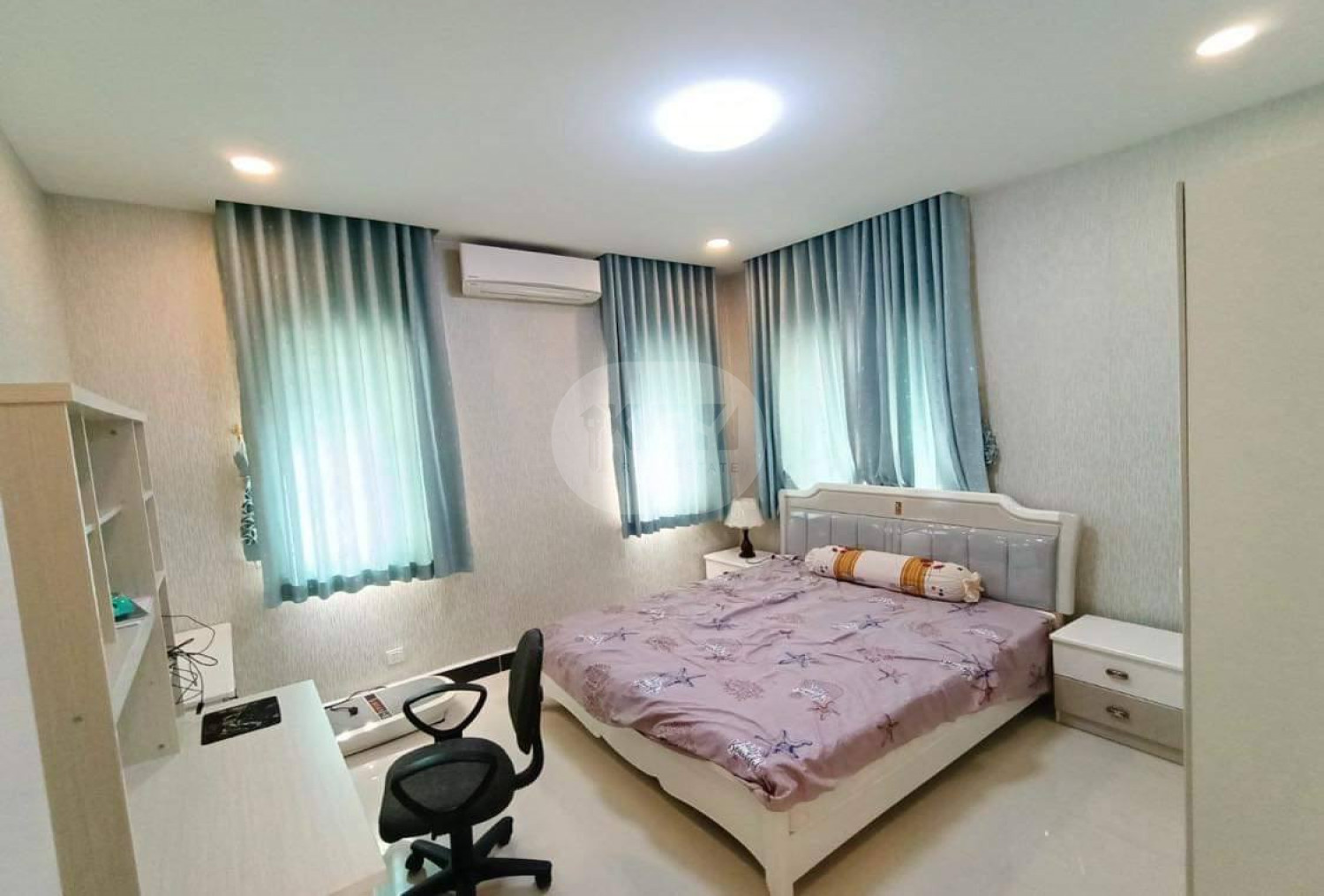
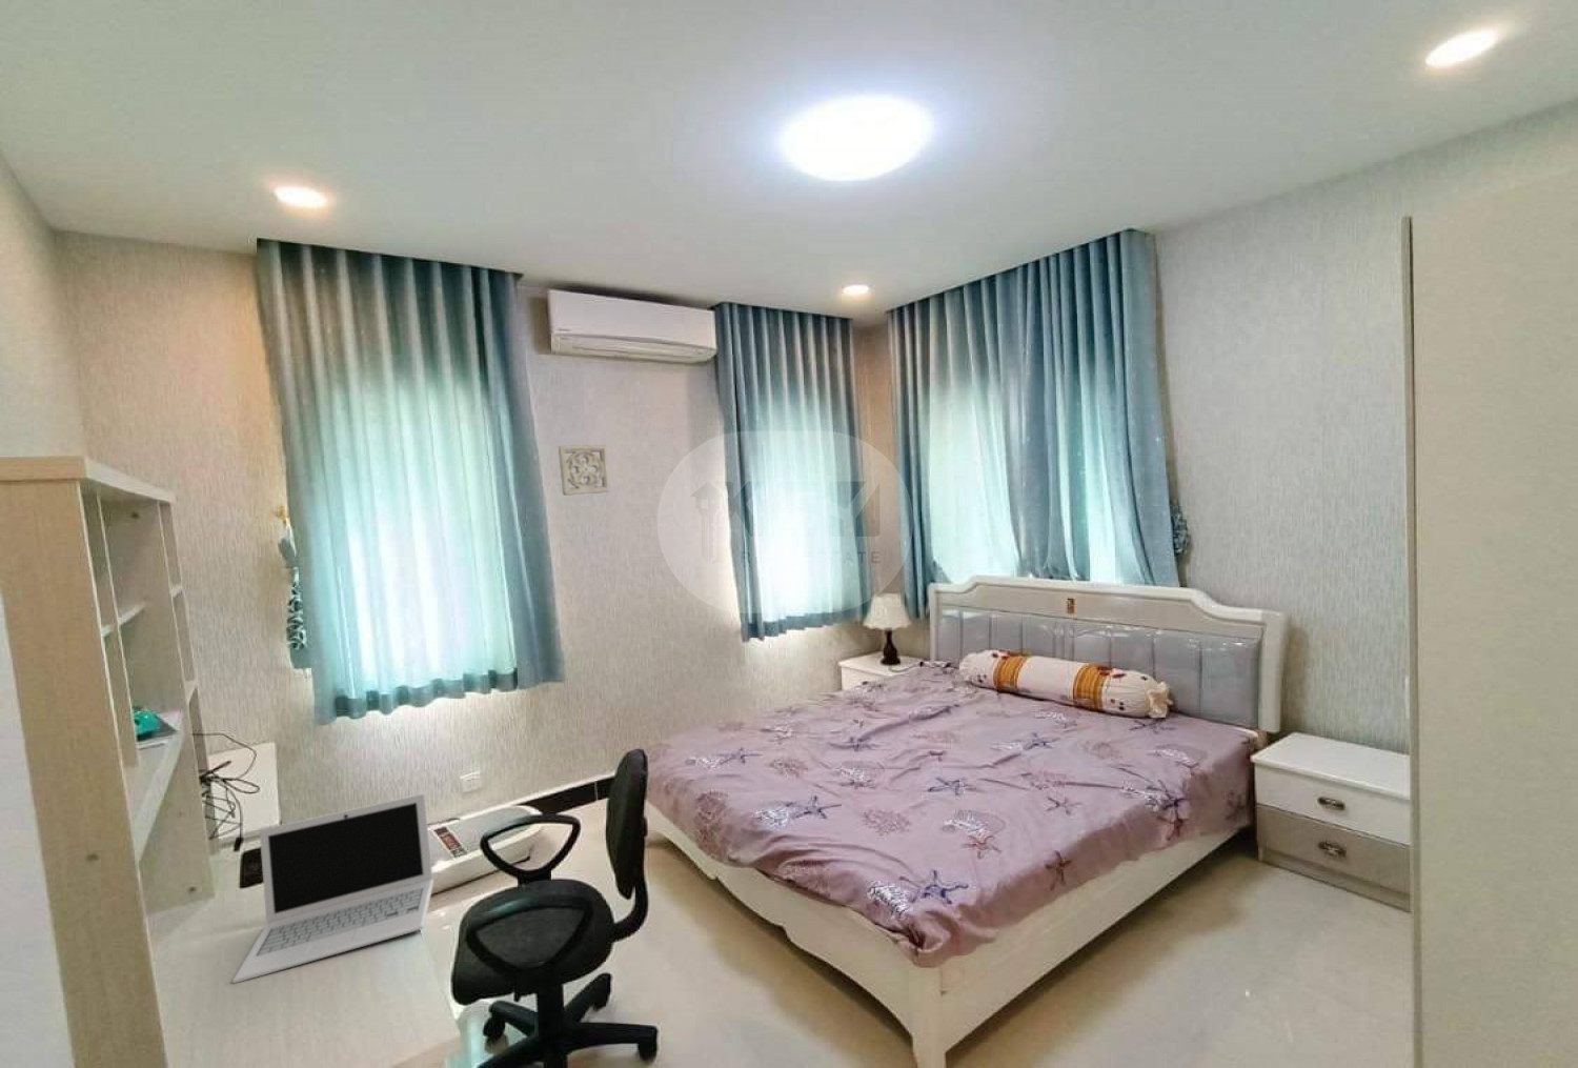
+ wall ornament [558,445,611,497]
+ laptop [231,793,435,985]
